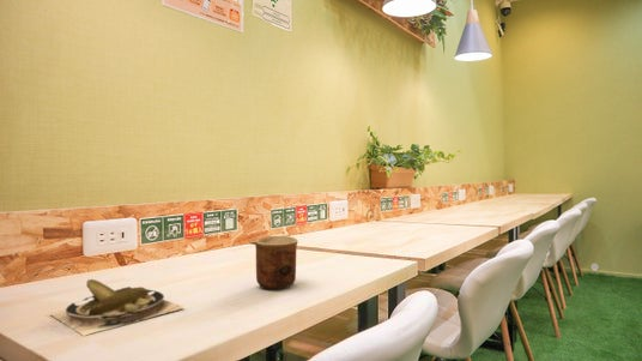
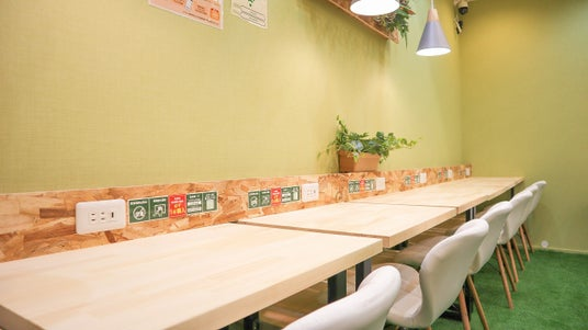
- cup [254,235,299,291]
- plate [48,278,184,337]
